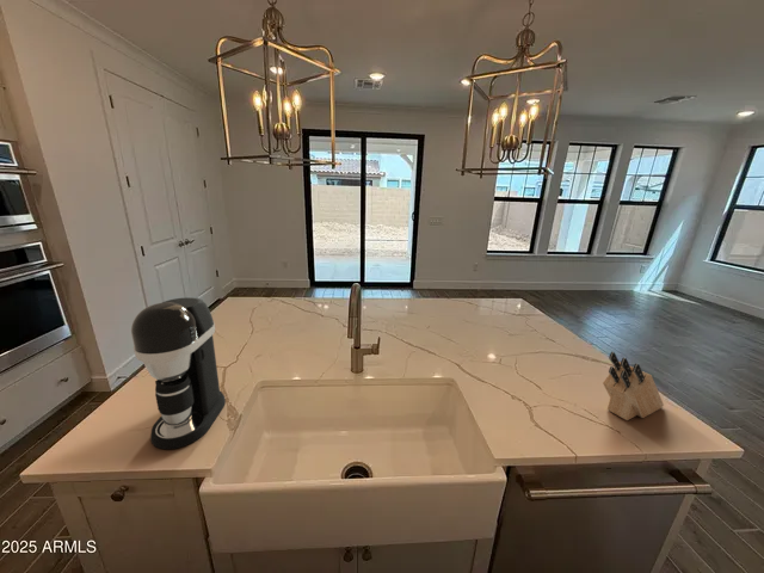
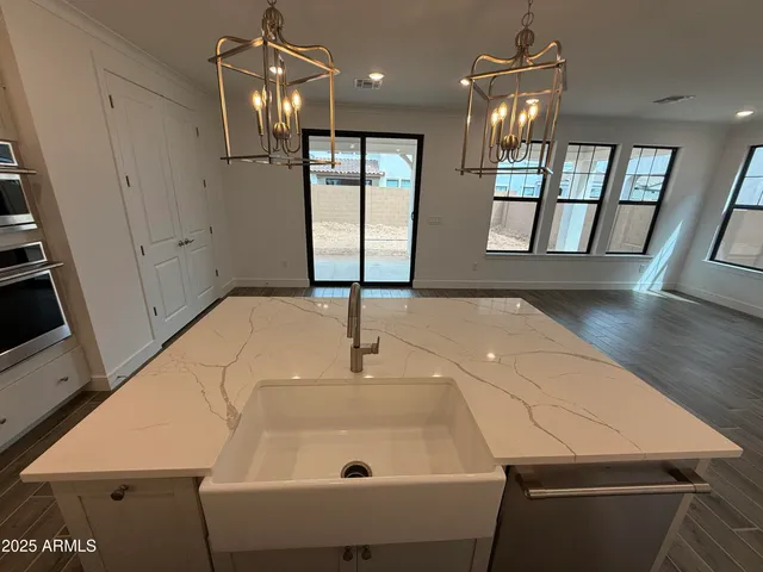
- coffee maker [130,296,227,450]
- knife block [602,351,665,421]
